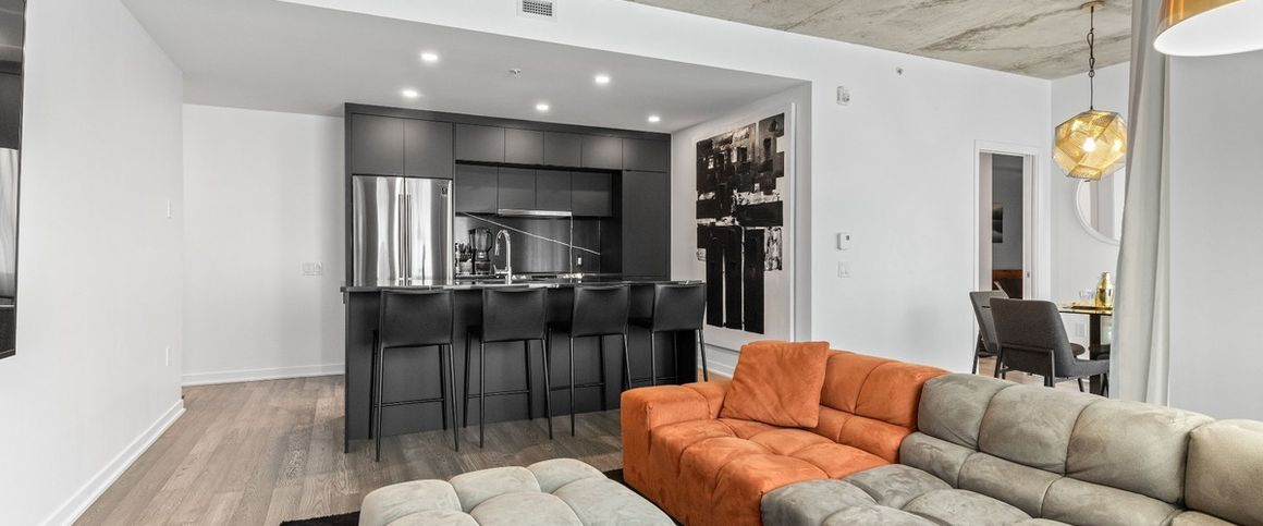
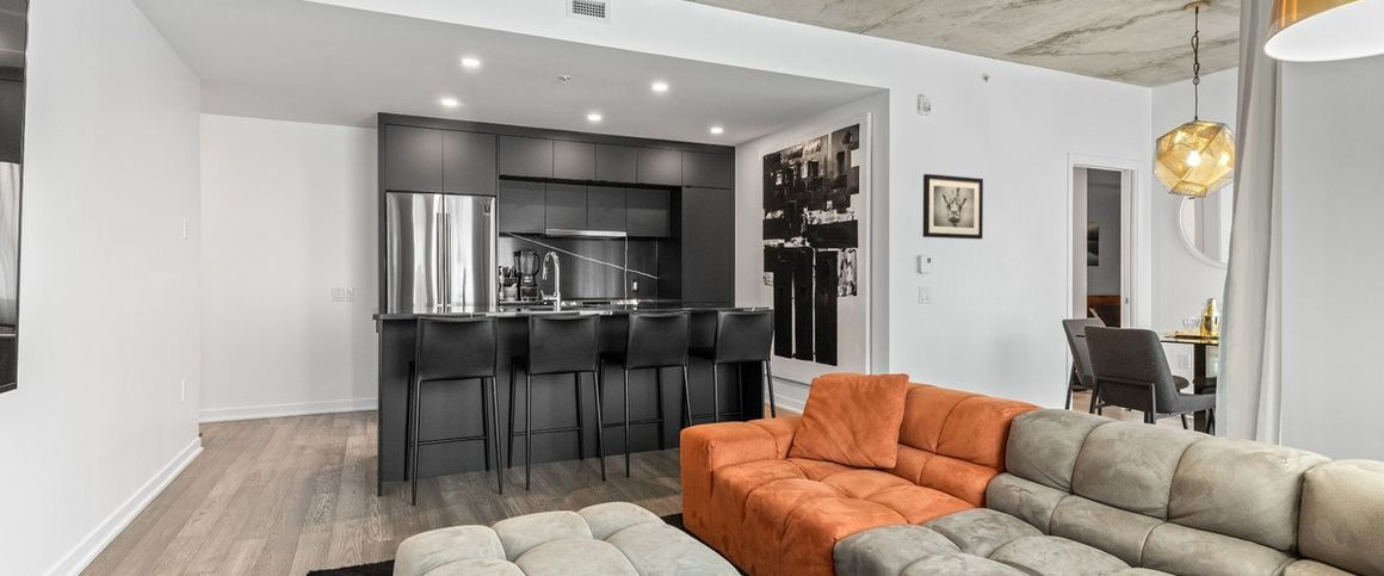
+ wall art [922,173,984,240]
